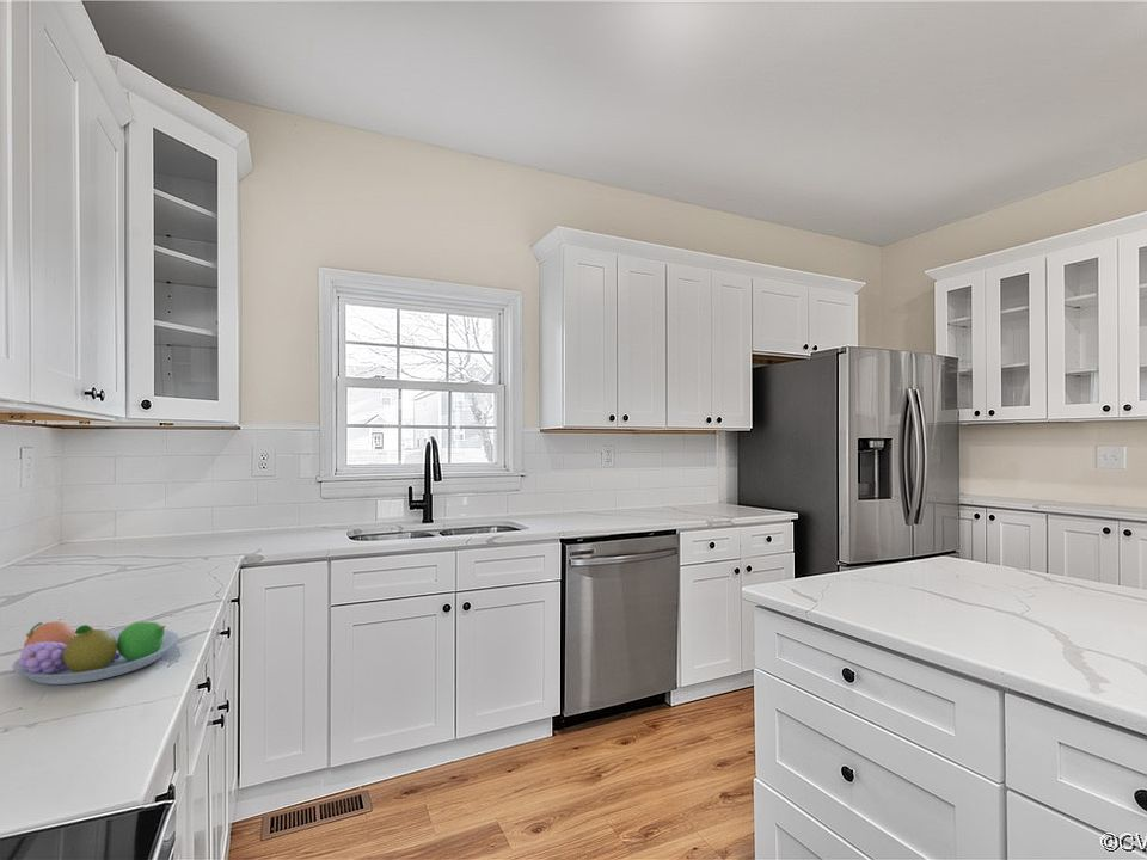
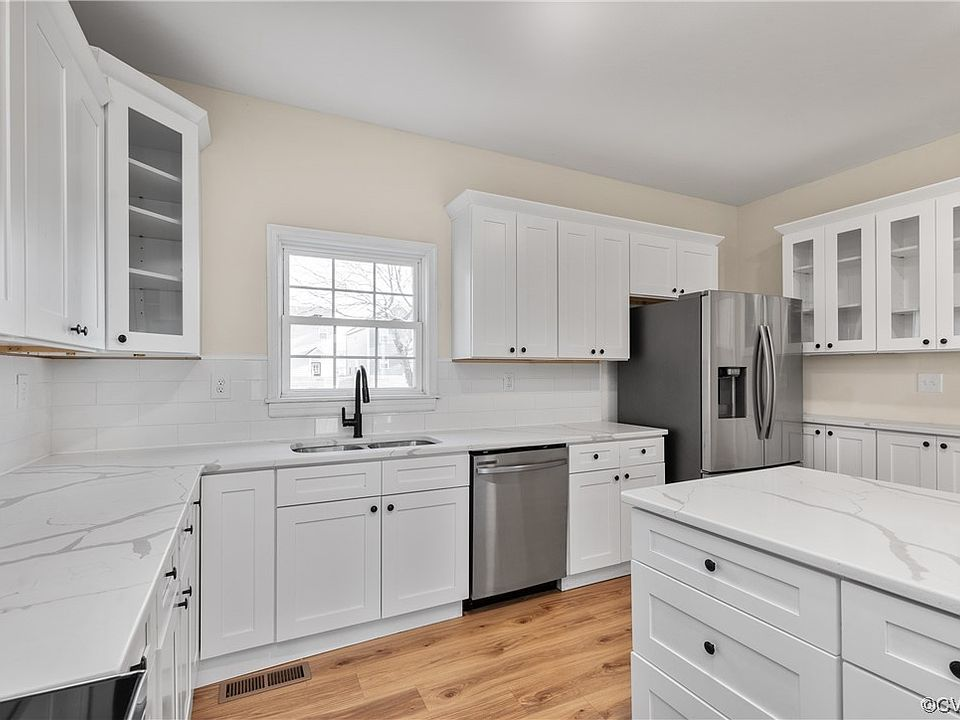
- fruit bowl [11,620,179,686]
